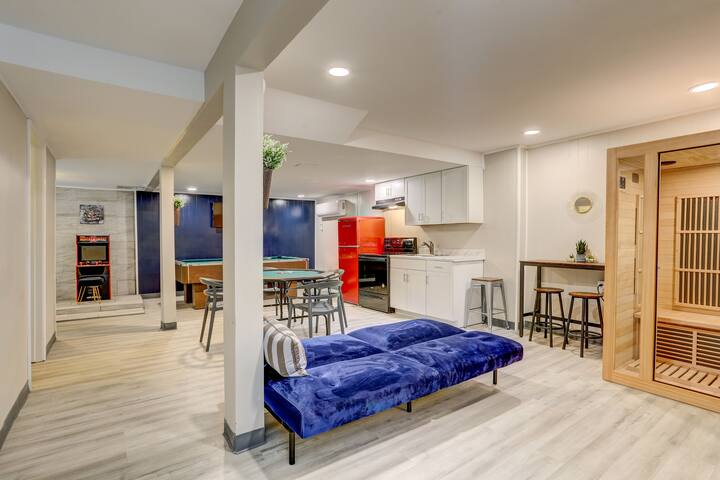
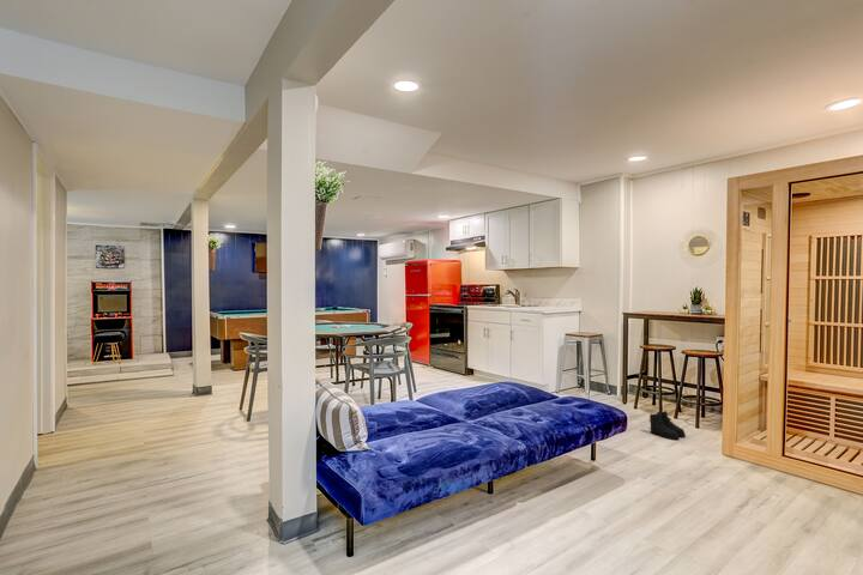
+ boots [648,410,687,441]
